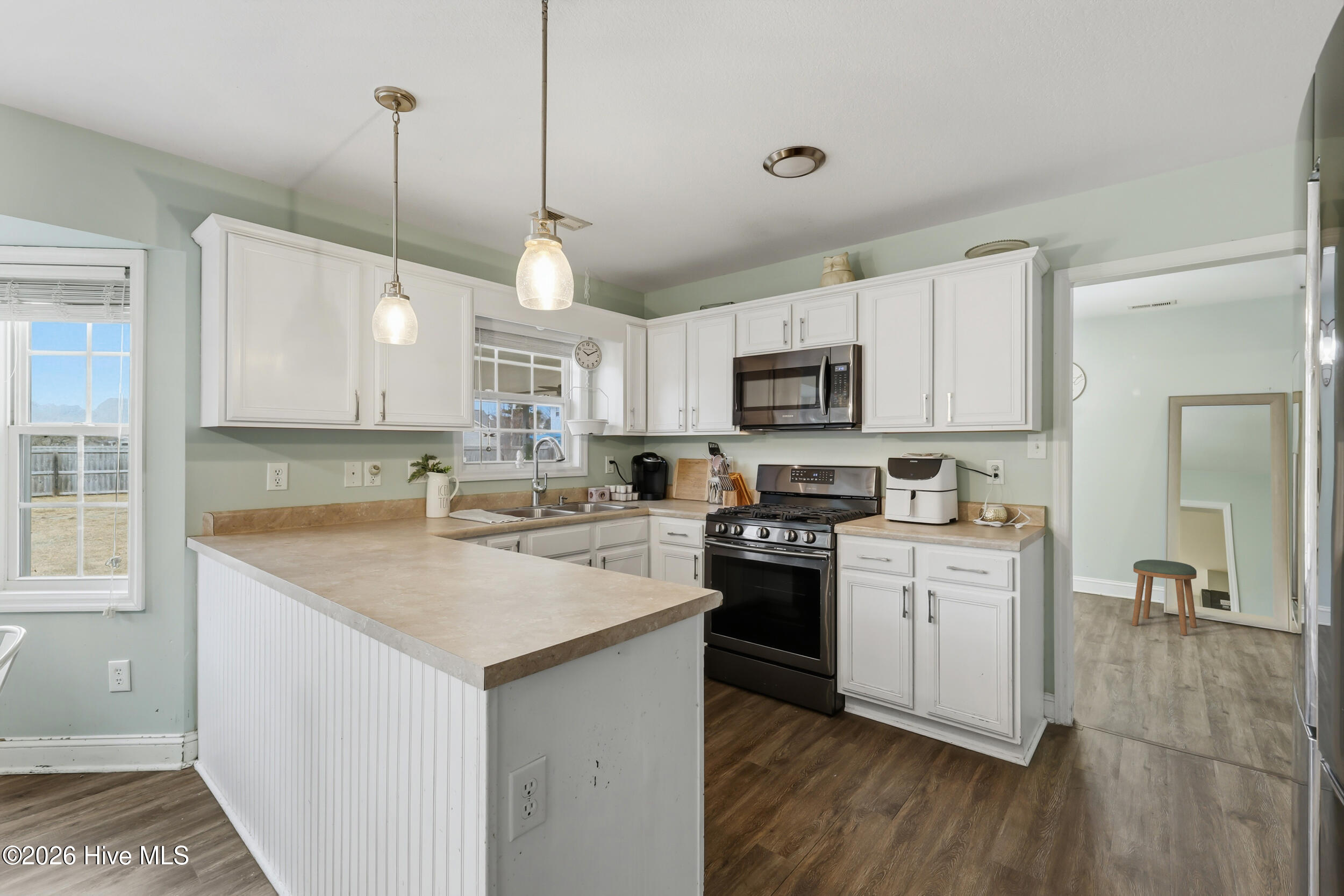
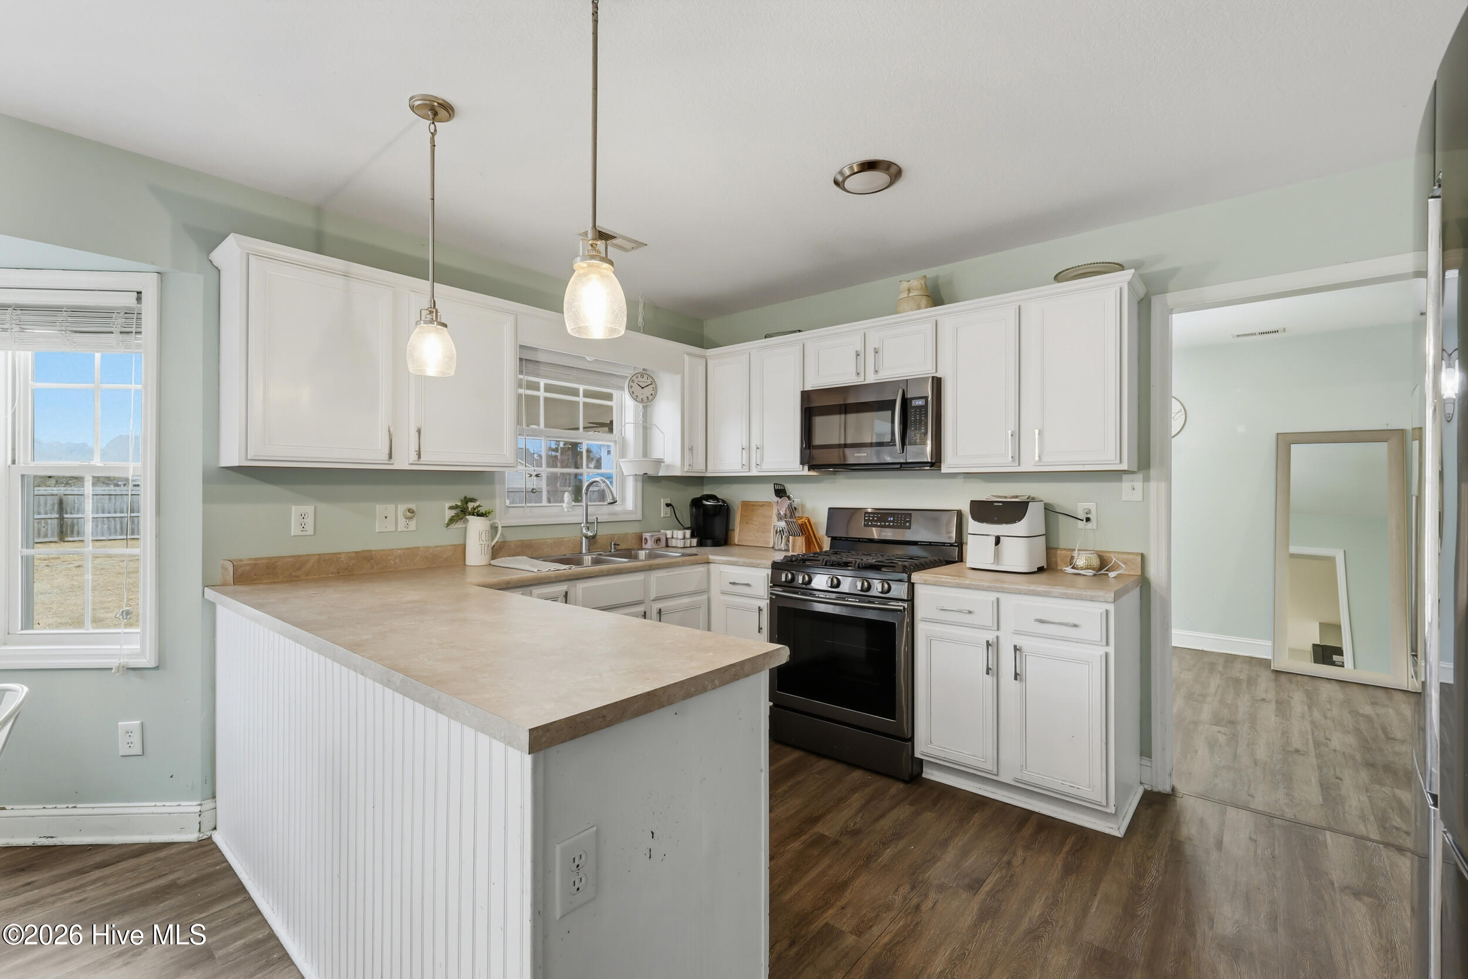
- stool [1132,559,1197,636]
